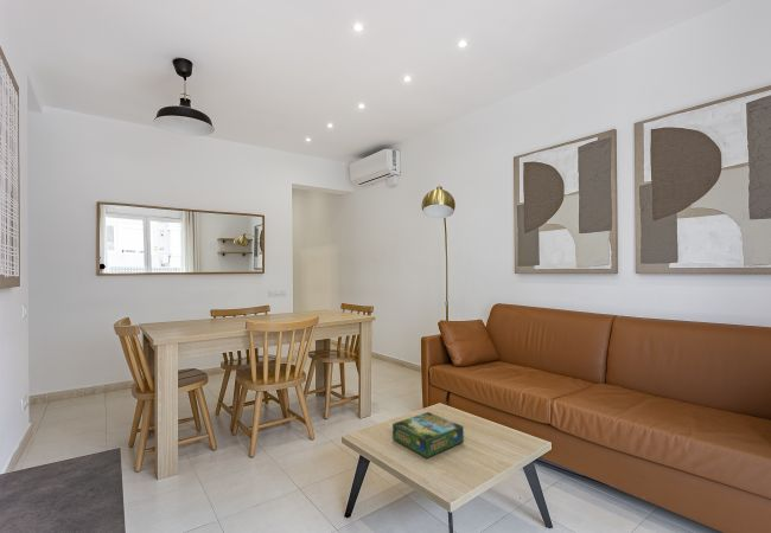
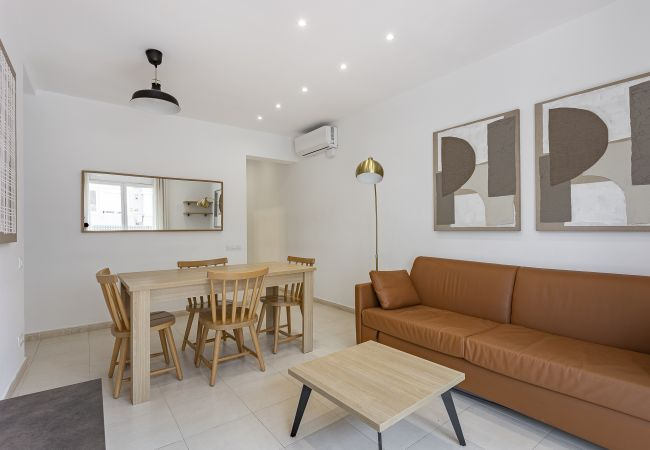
- board game [391,411,465,460]
